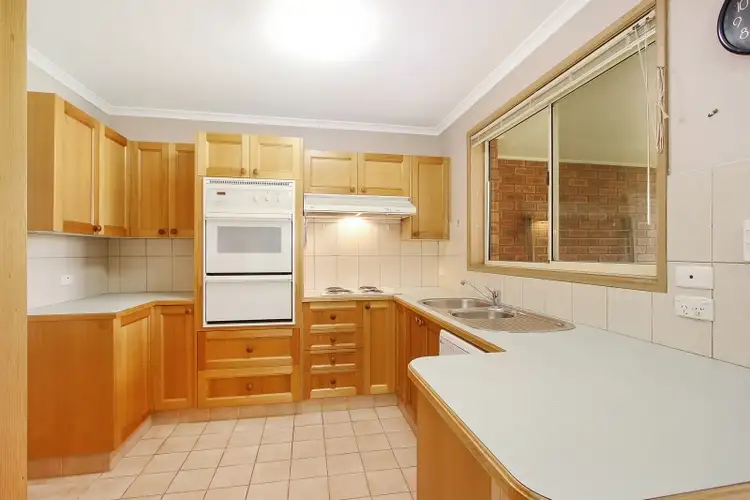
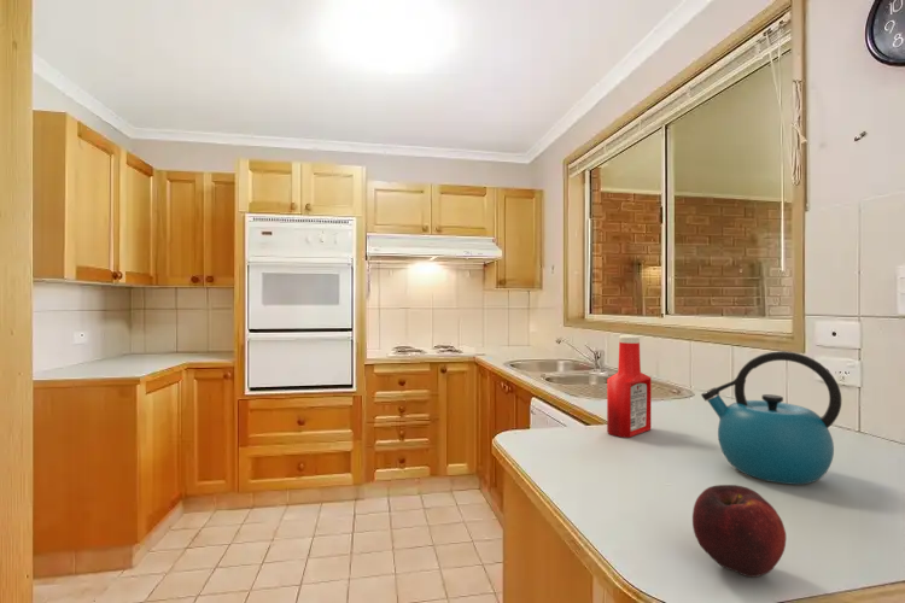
+ kettle [700,350,842,486]
+ soap bottle [606,334,653,439]
+ fruit [691,484,787,578]
